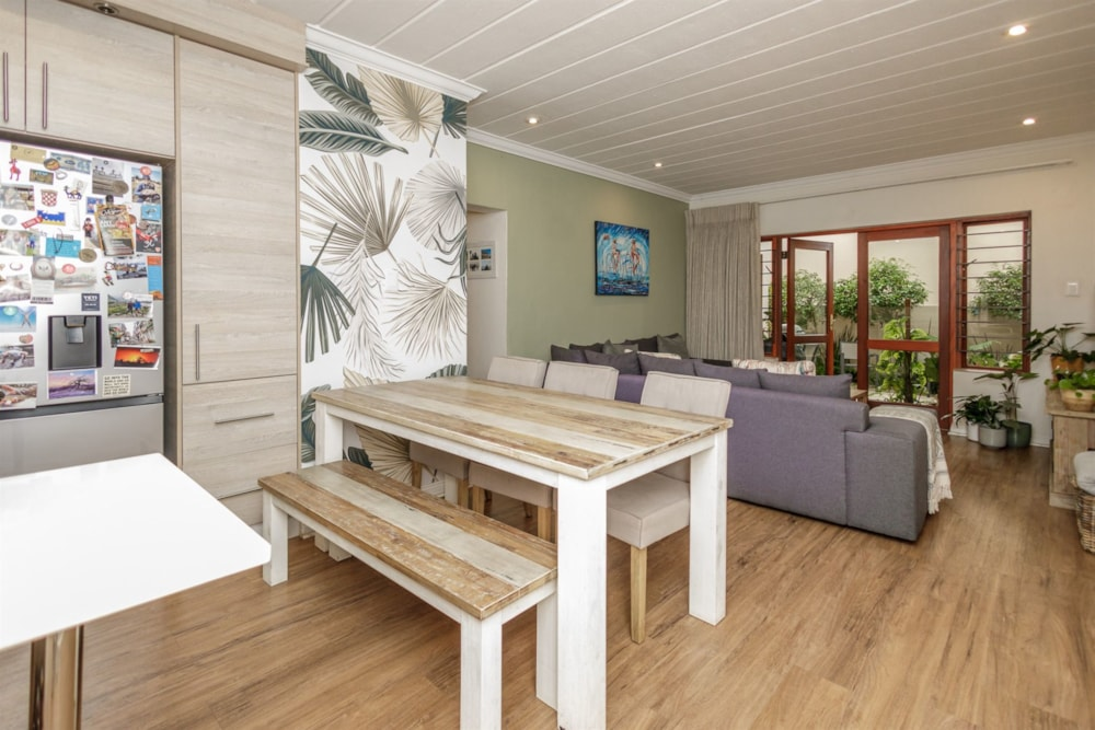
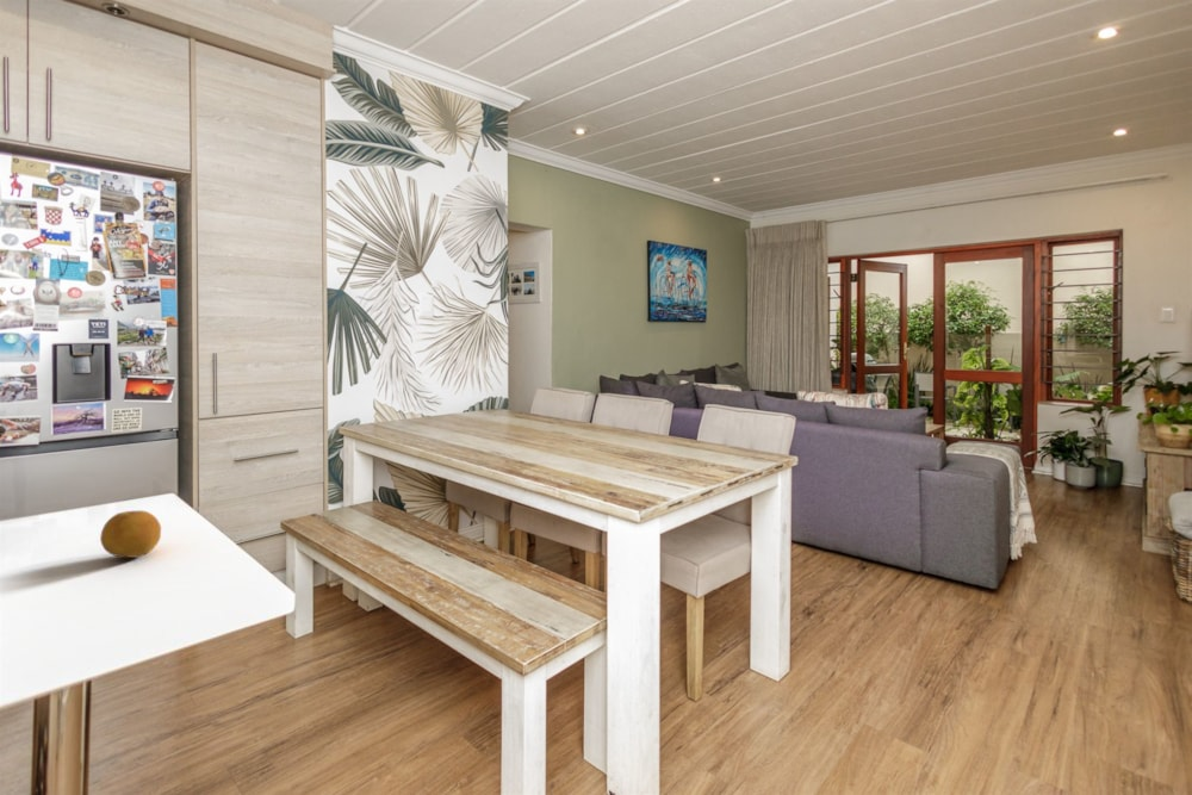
+ fruit [99,509,162,559]
